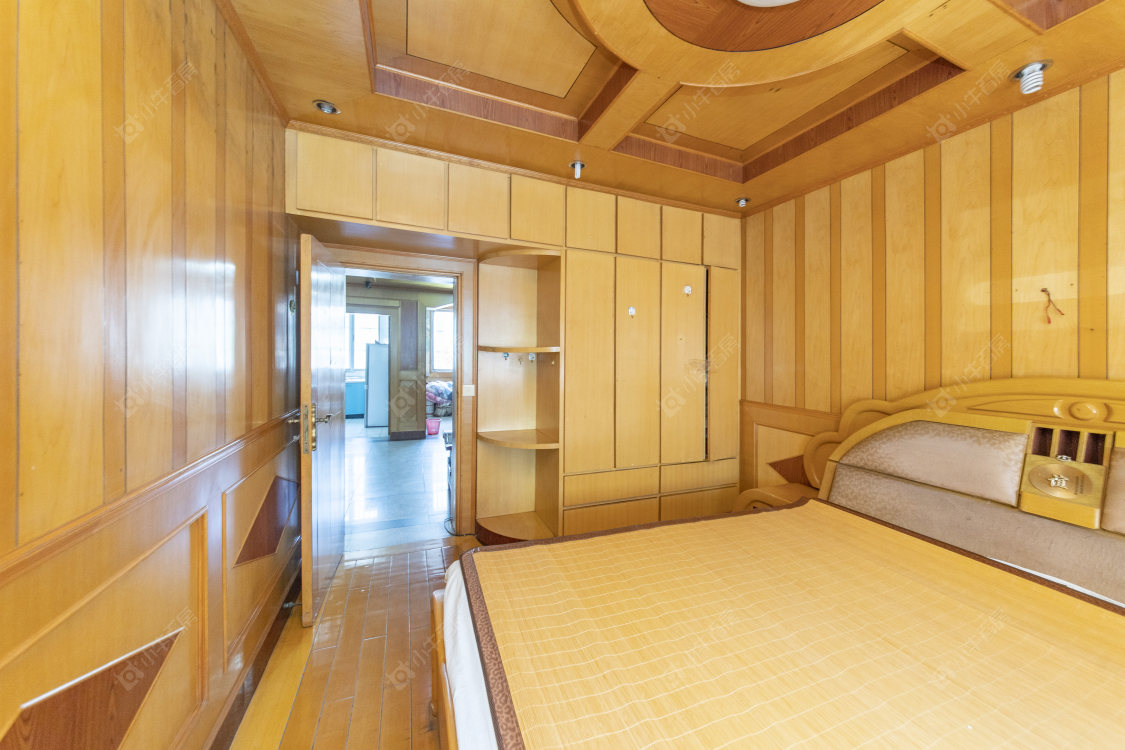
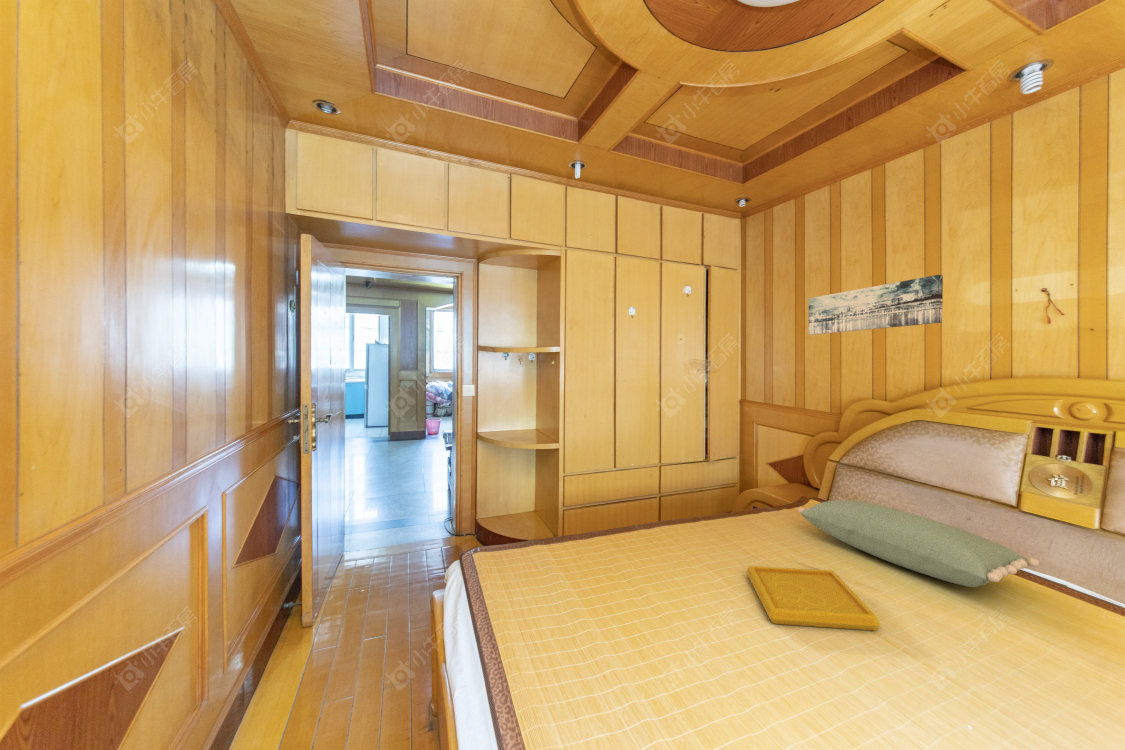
+ serving tray [745,565,882,632]
+ wall art [808,274,944,336]
+ pillow [797,499,1041,588]
